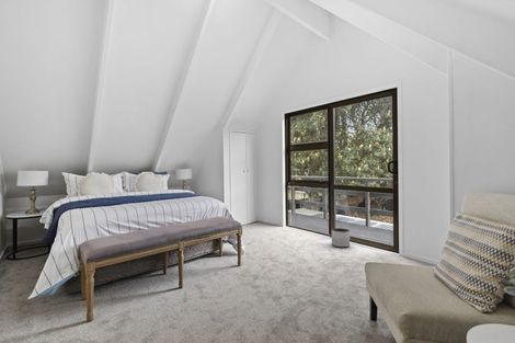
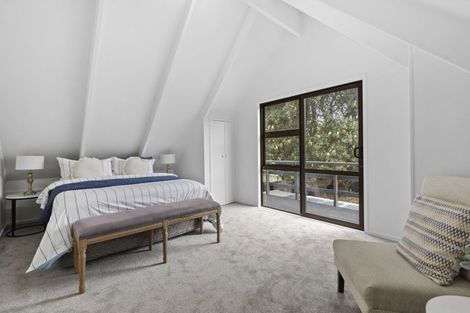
- planter [331,227,351,249]
